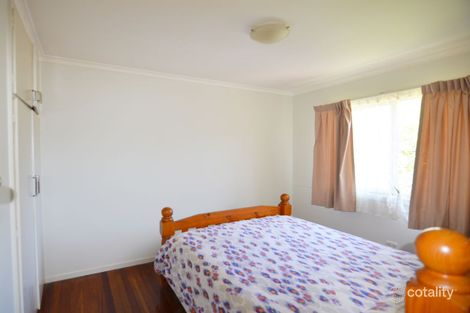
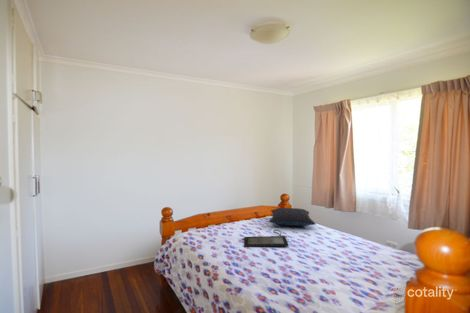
+ pillow [268,207,316,227]
+ clutch bag [241,229,290,248]
